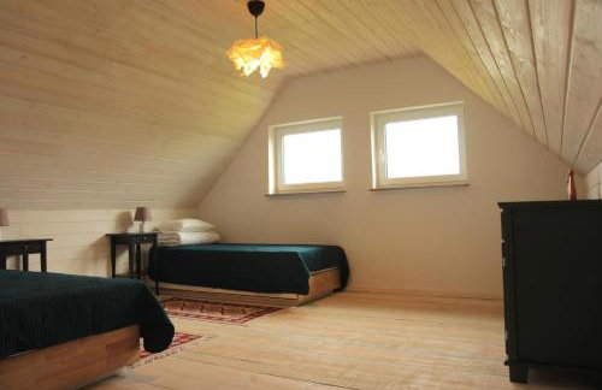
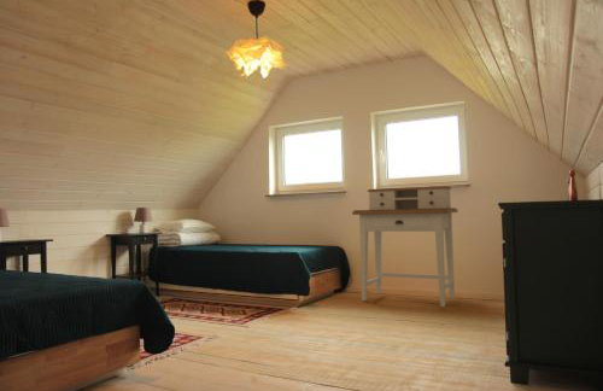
+ desk [351,185,459,308]
